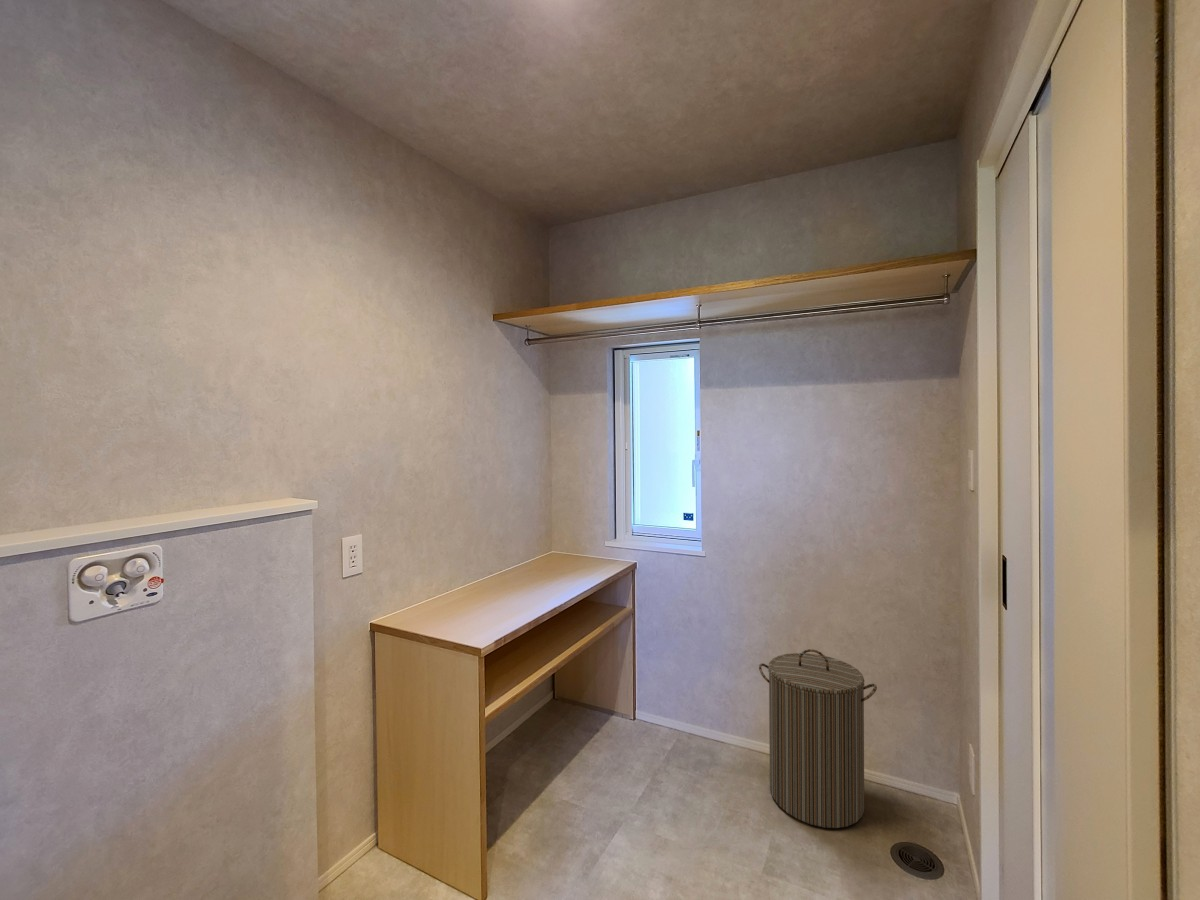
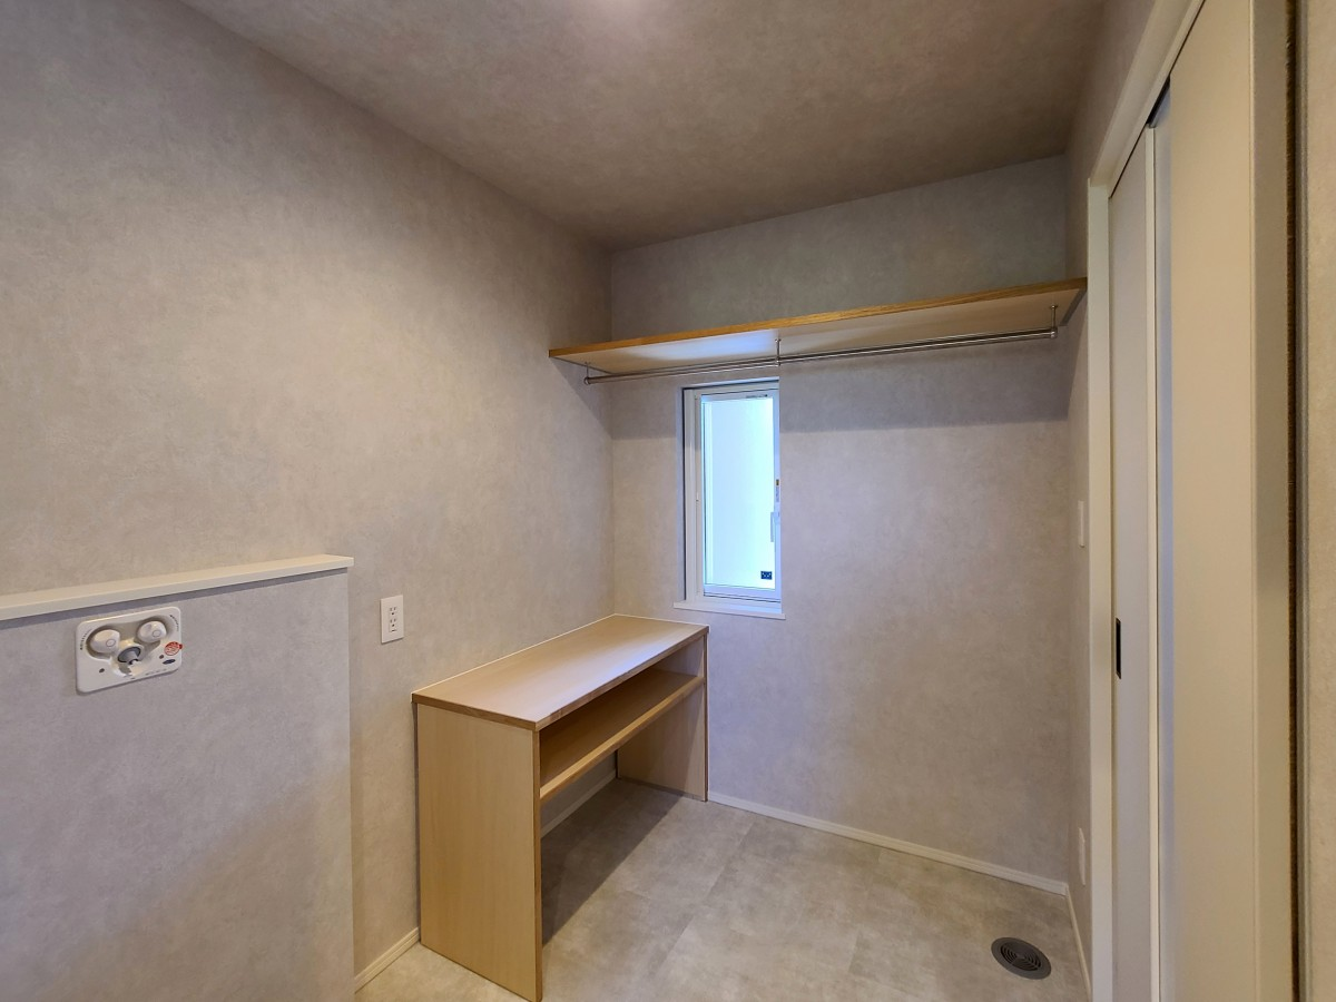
- laundry hamper [758,648,878,829]
